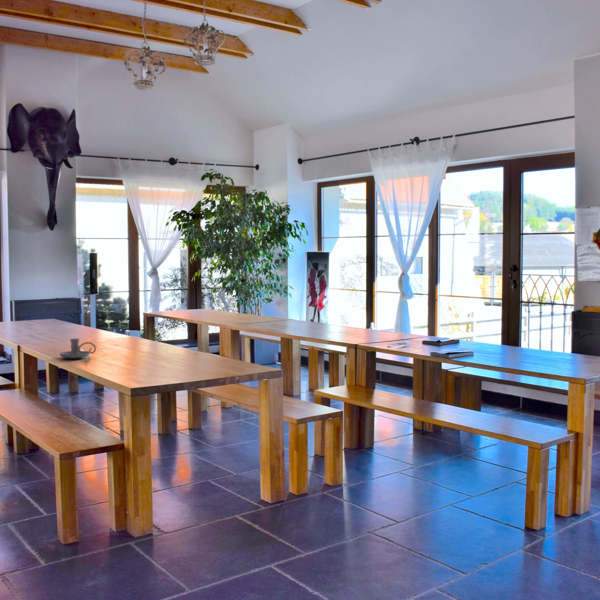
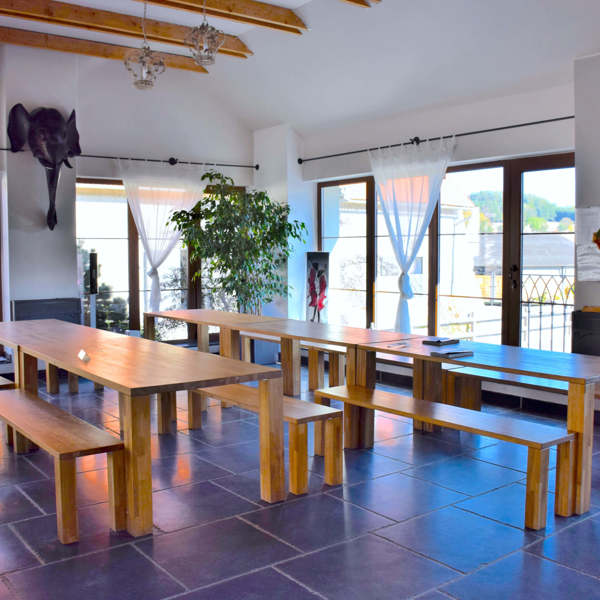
- candle holder [59,338,97,360]
